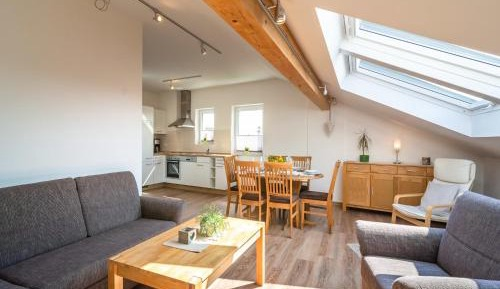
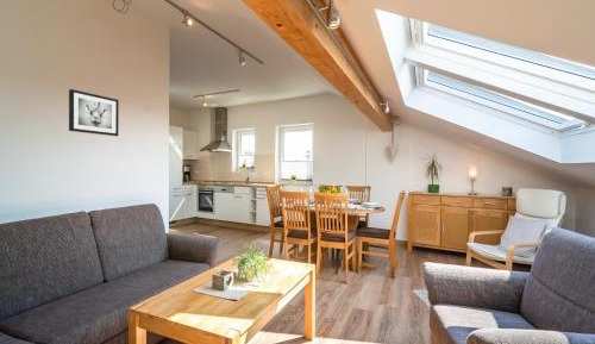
+ wall art [68,88,120,137]
